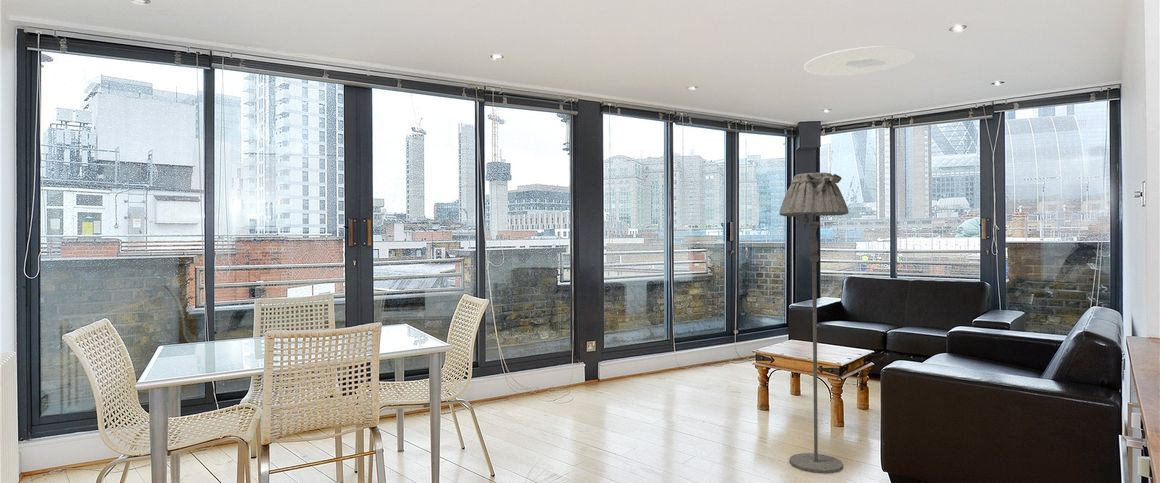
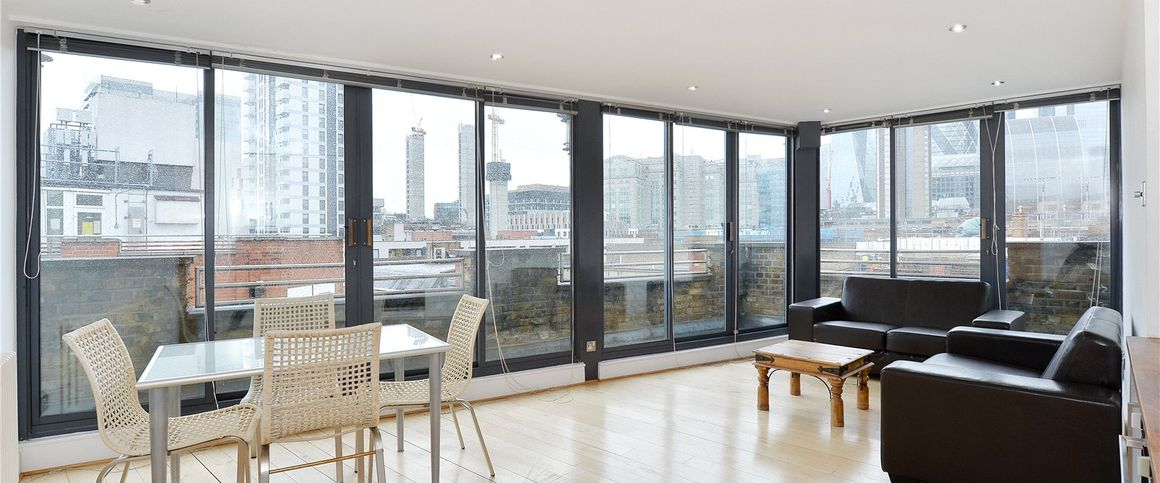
- ceiling light [803,45,916,77]
- floor lamp [779,172,850,475]
